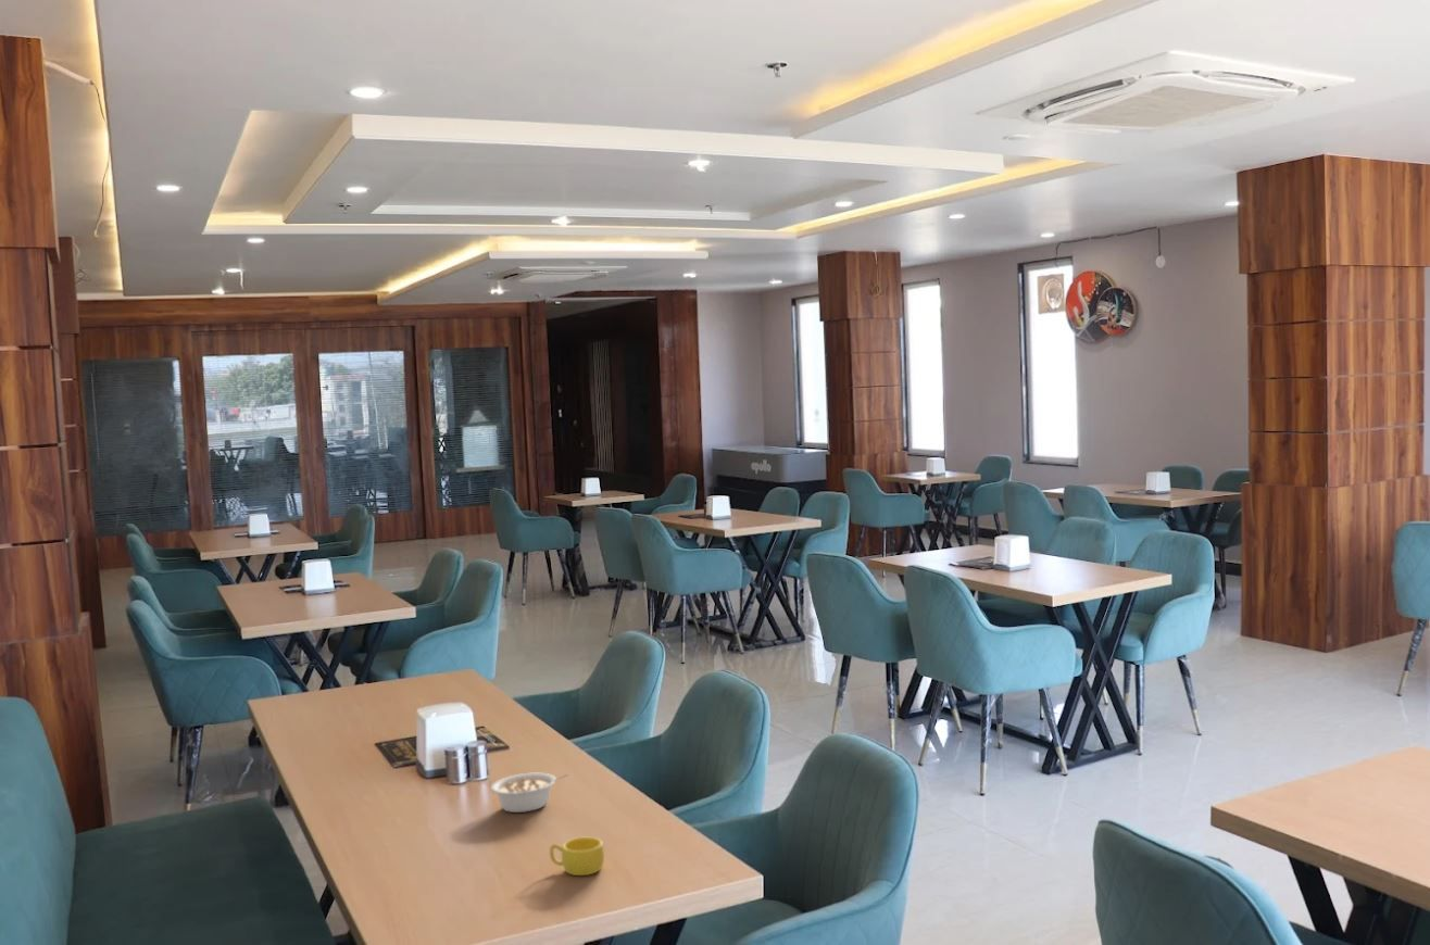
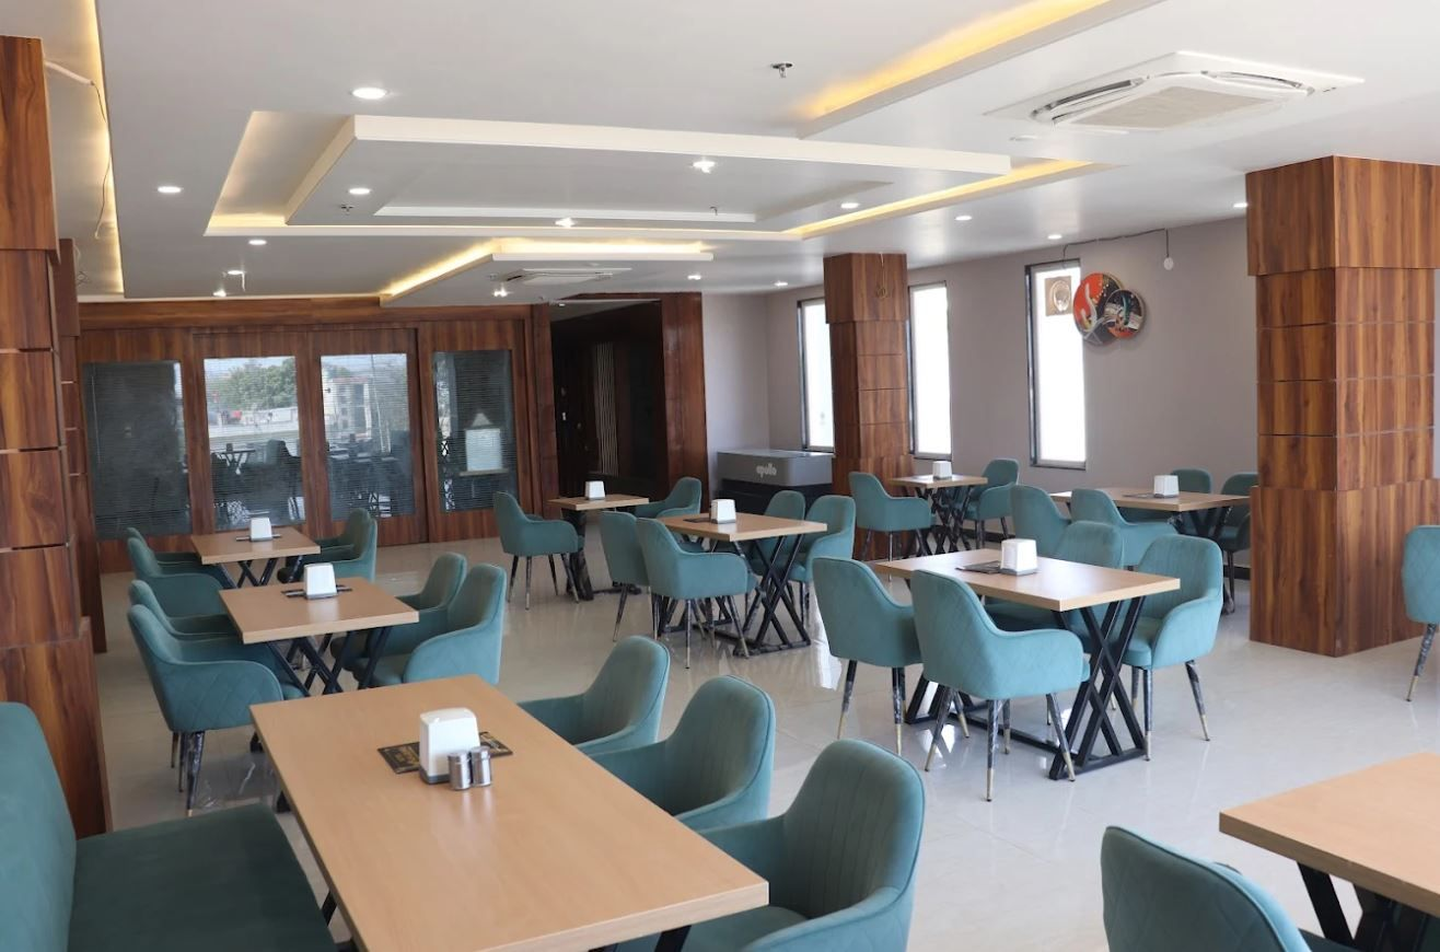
- cup [549,836,605,877]
- legume [490,772,570,814]
